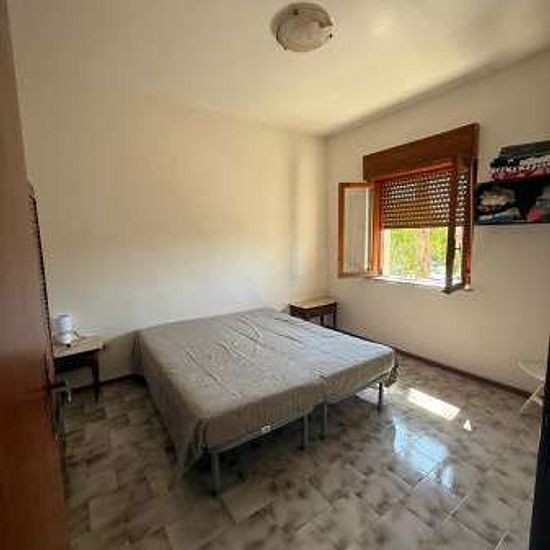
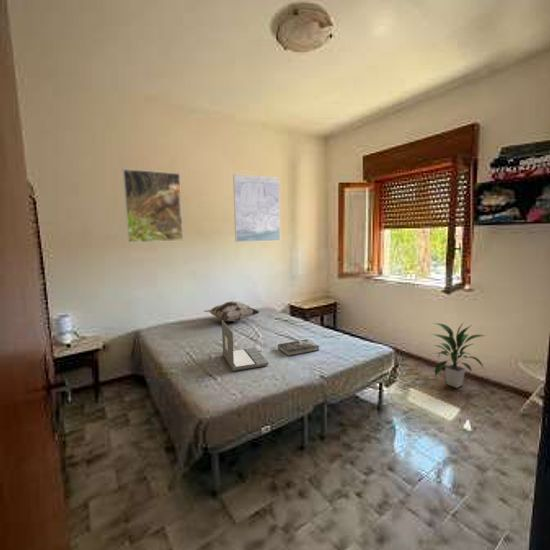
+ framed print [122,168,184,243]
+ laptop [221,320,270,372]
+ indoor plant [431,321,488,389]
+ decorative pillow [204,301,260,323]
+ book [277,338,320,357]
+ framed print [232,173,281,243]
